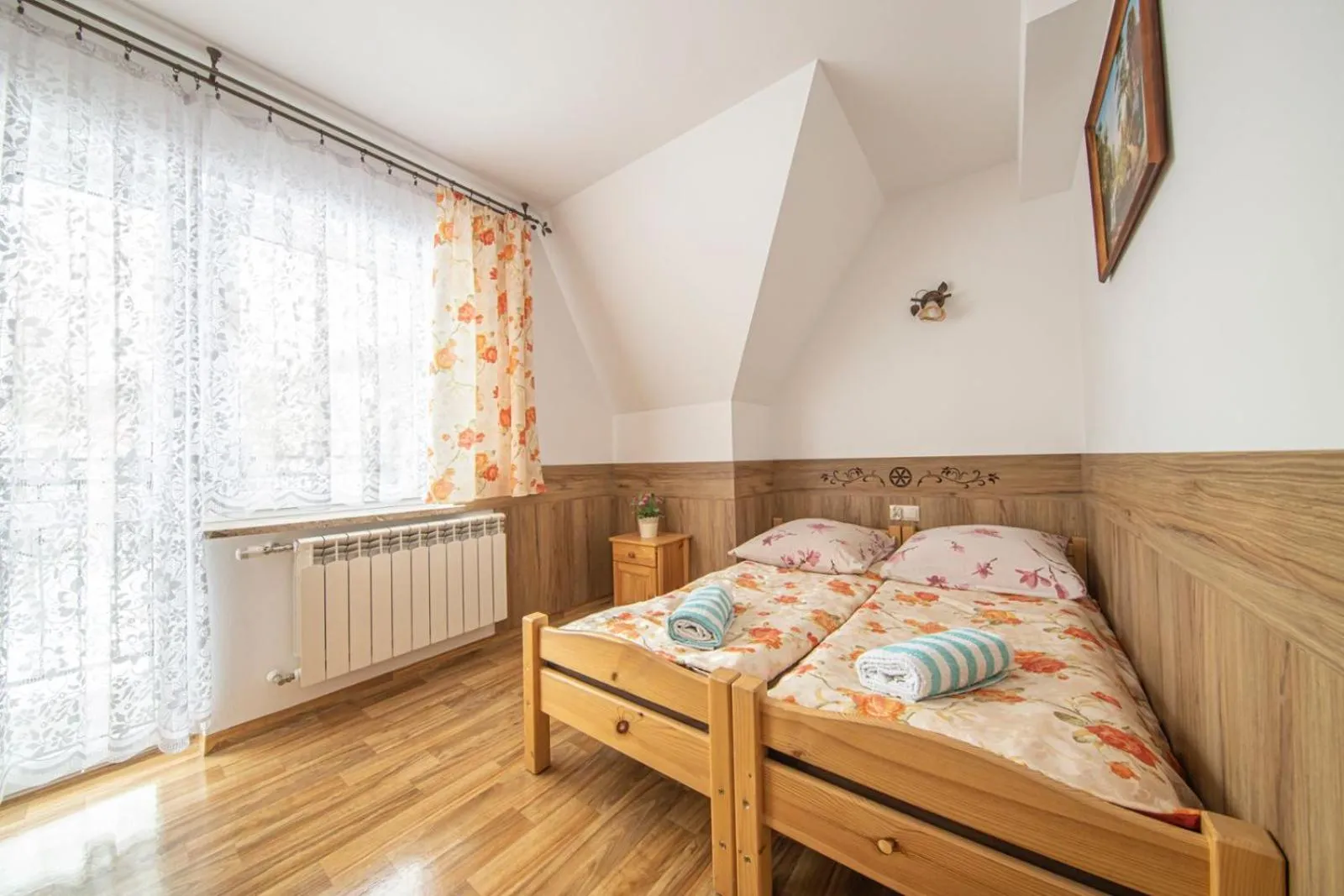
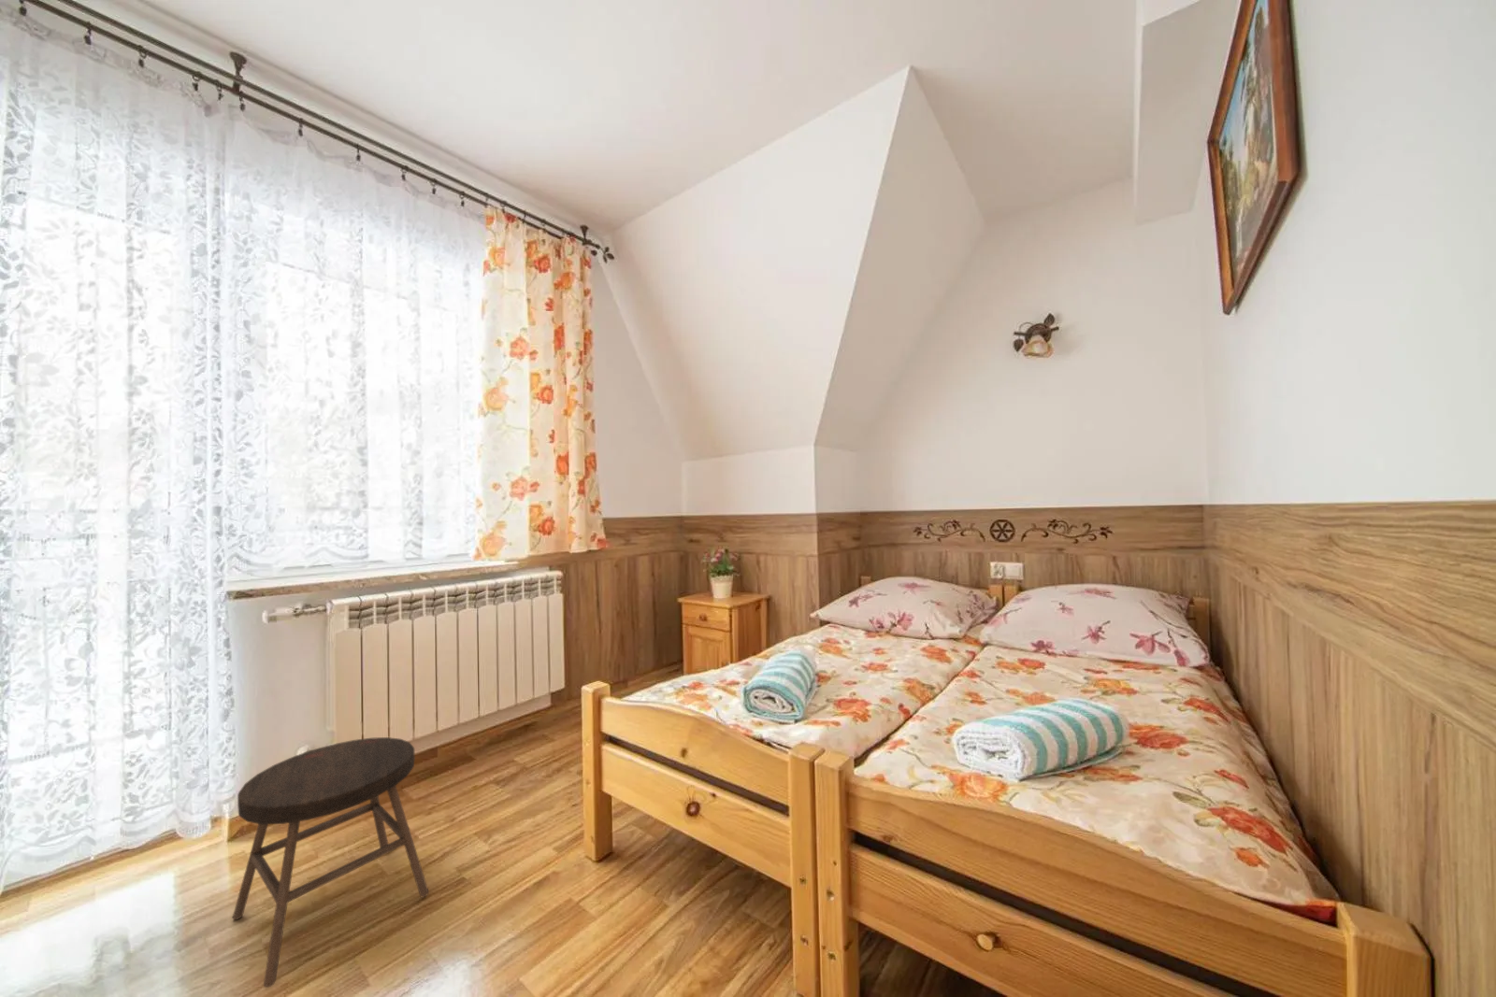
+ stool [232,737,430,988]
